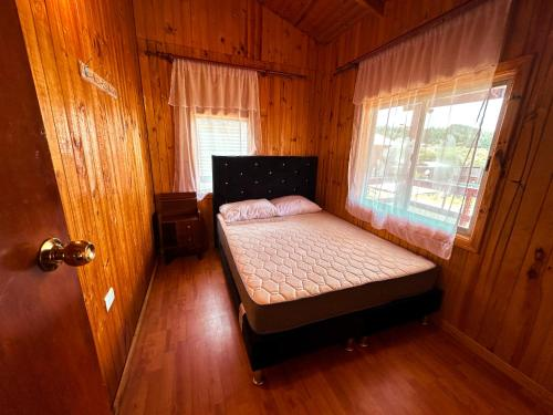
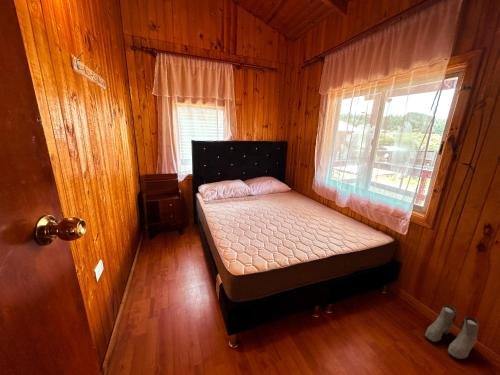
+ boots [424,305,480,360]
